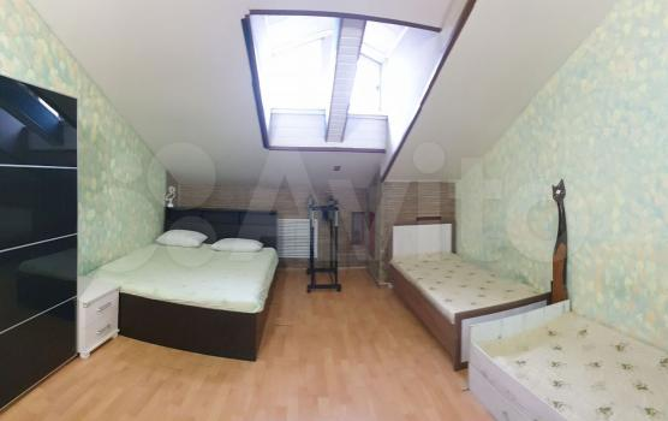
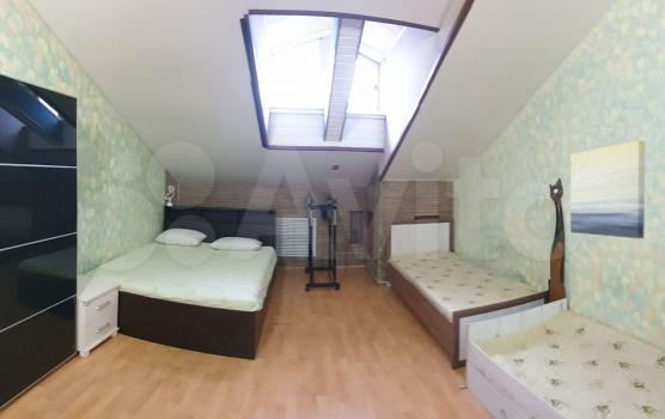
+ wall art [569,140,646,239]
